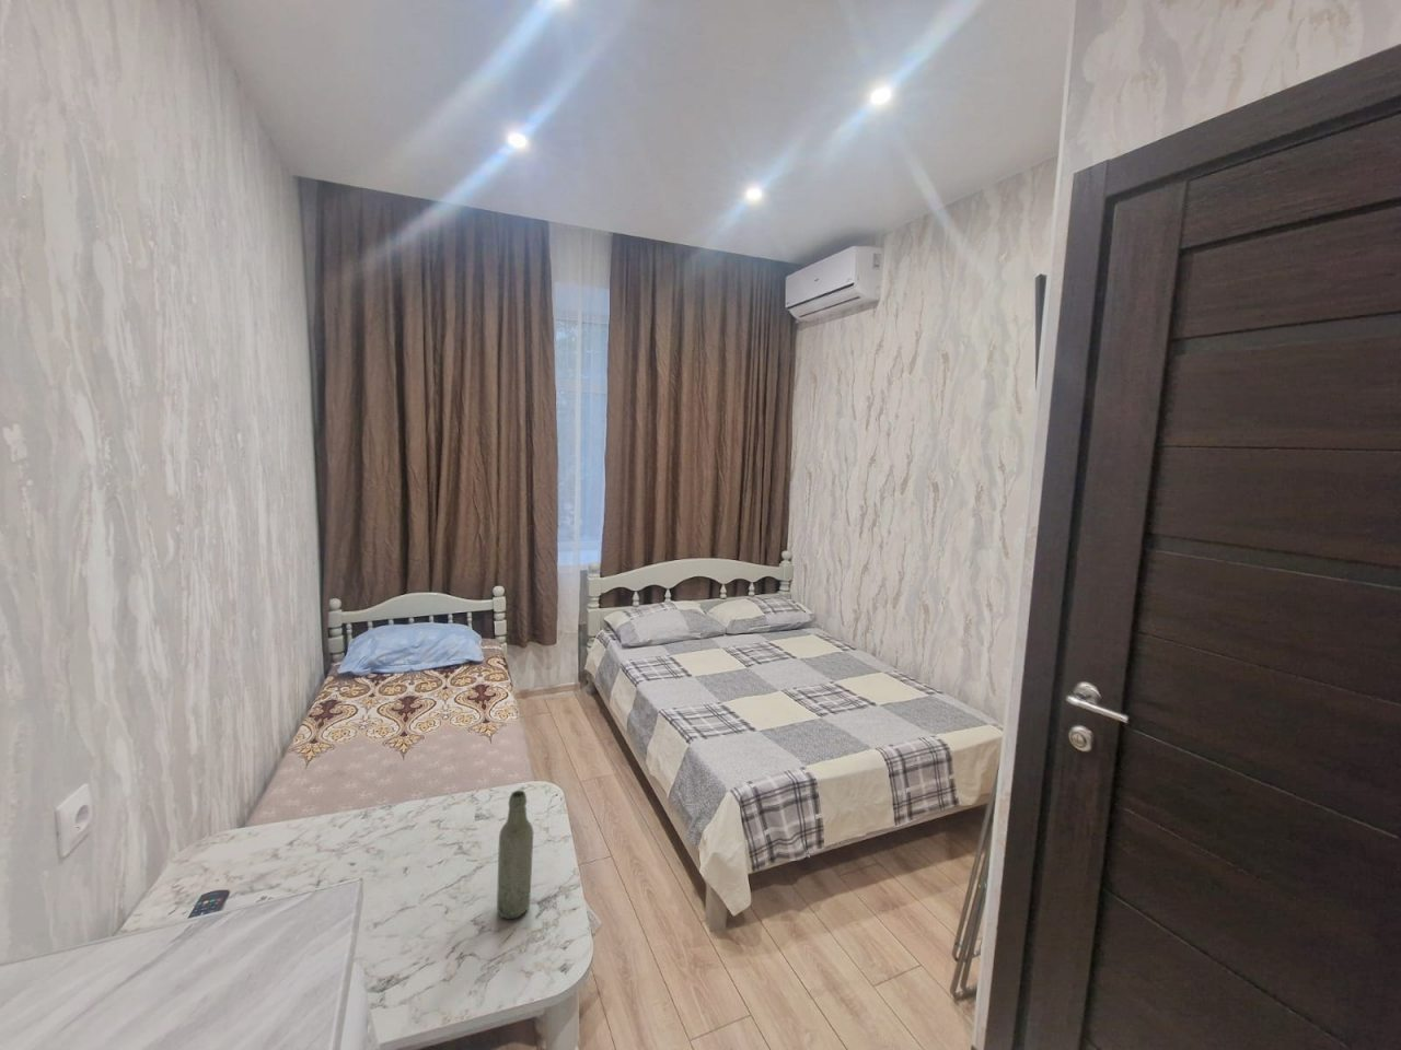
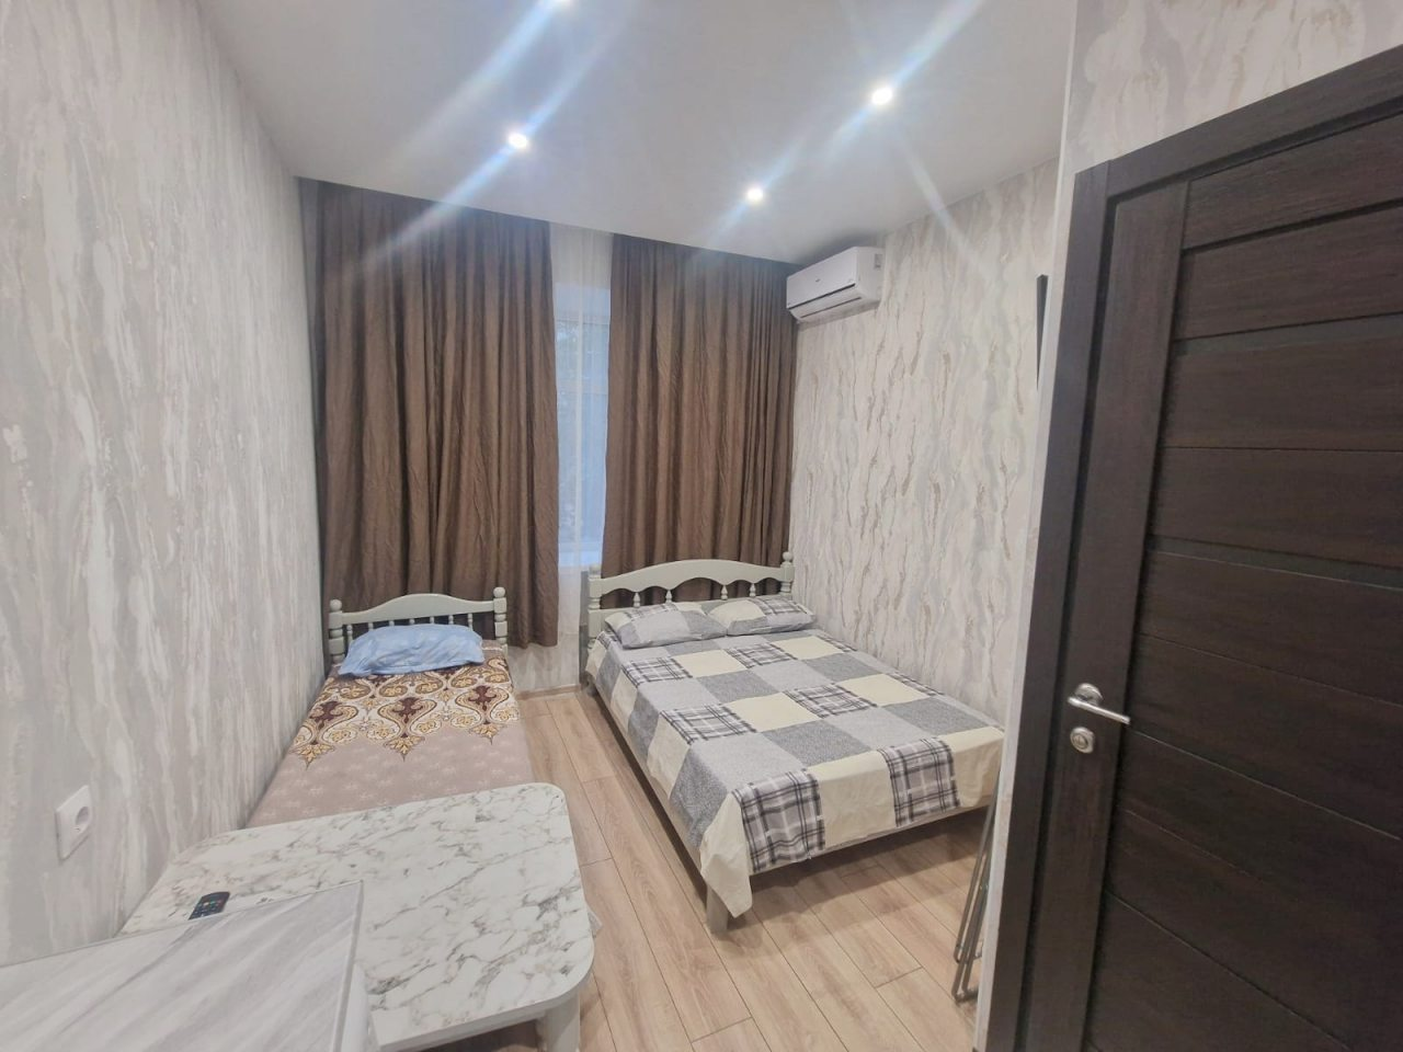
- bottle [495,790,534,920]
